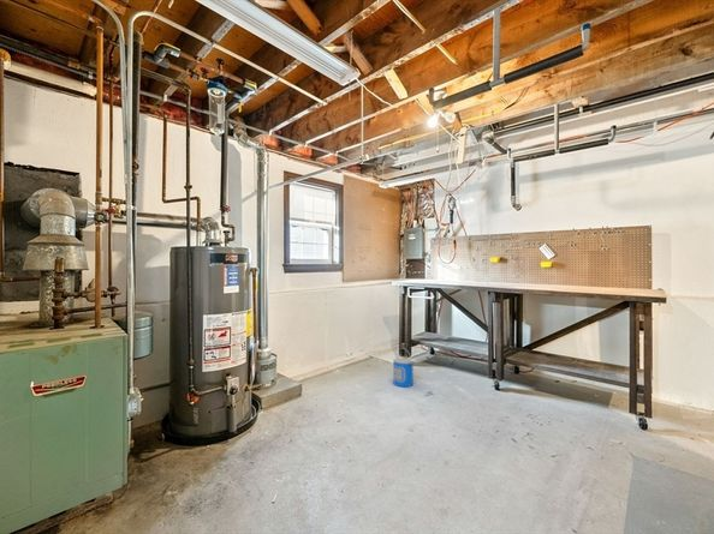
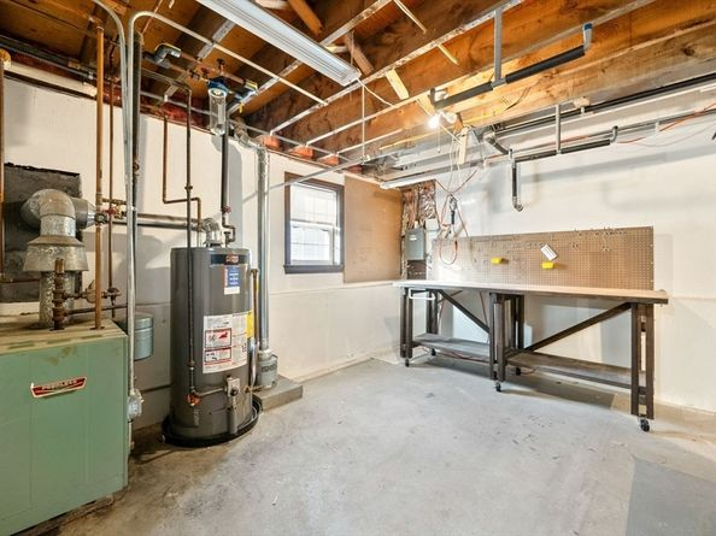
- bucket [392,347,415,388]
